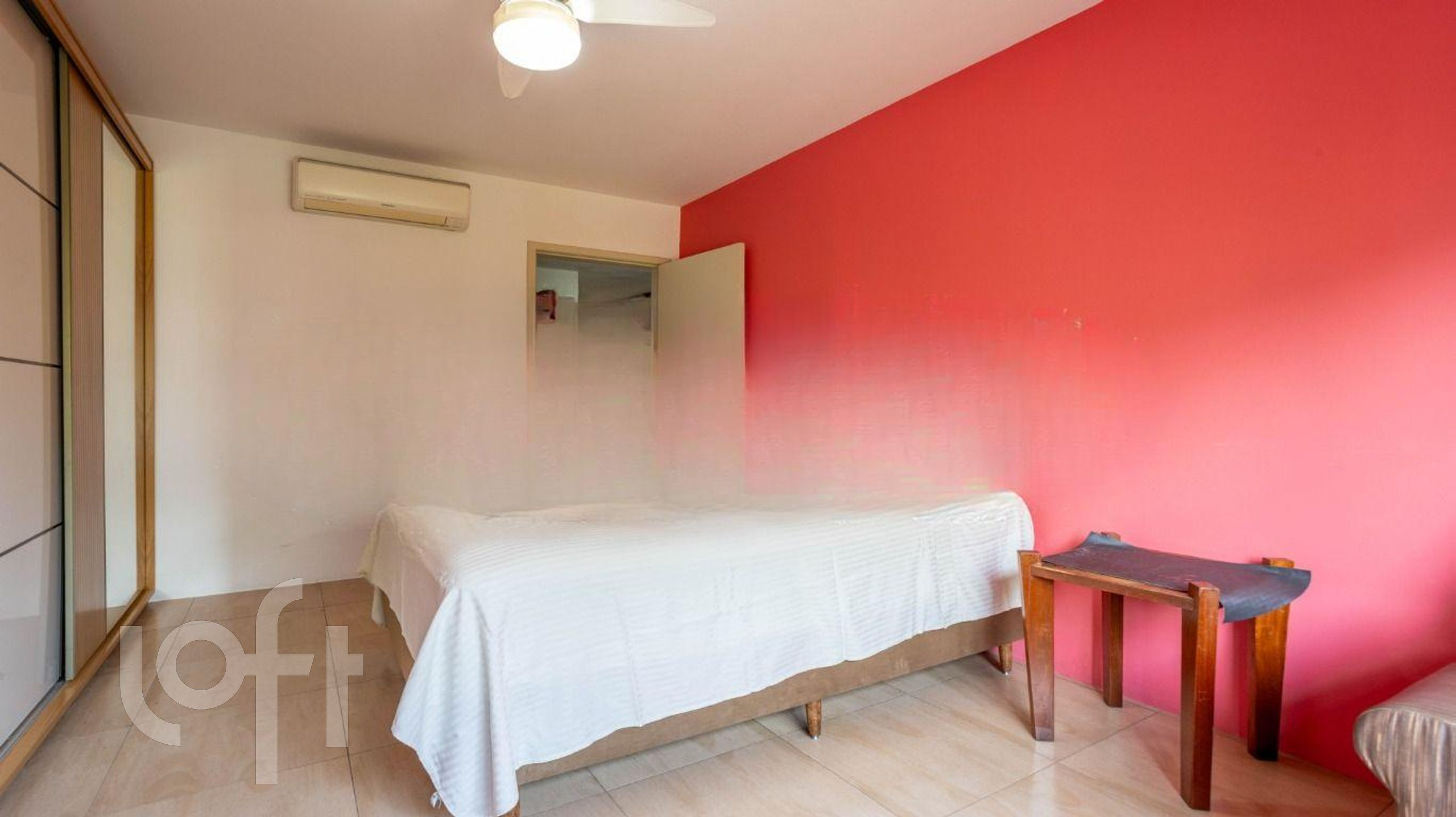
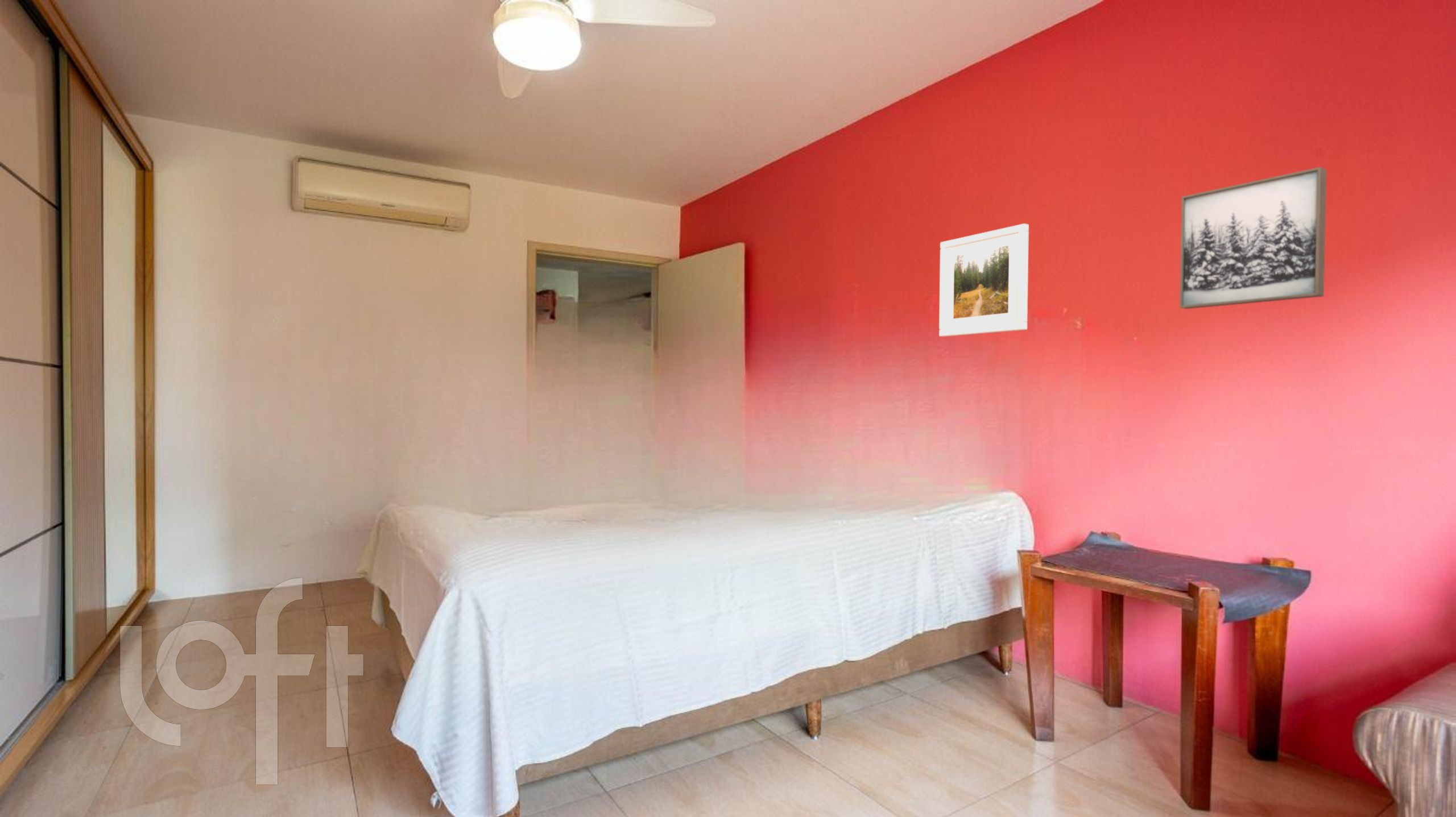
+ wall art [1179,167,1327,309]
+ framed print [938,223,1029,337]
